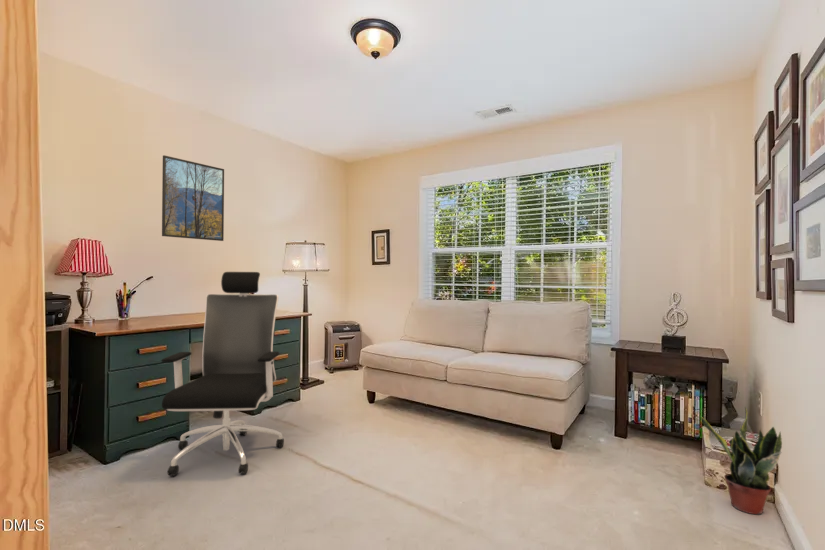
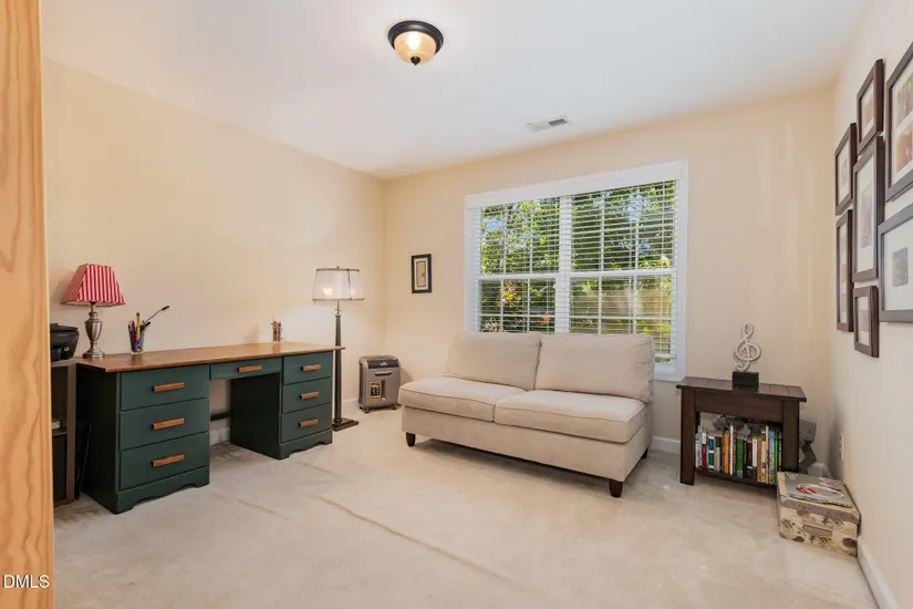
- potted plant [700,406,783,515]
- office chair [161,271,285,477]
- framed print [161,154,225,242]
